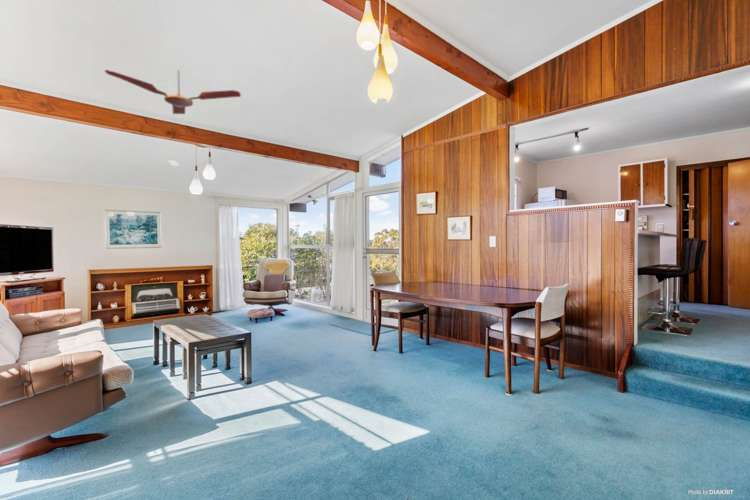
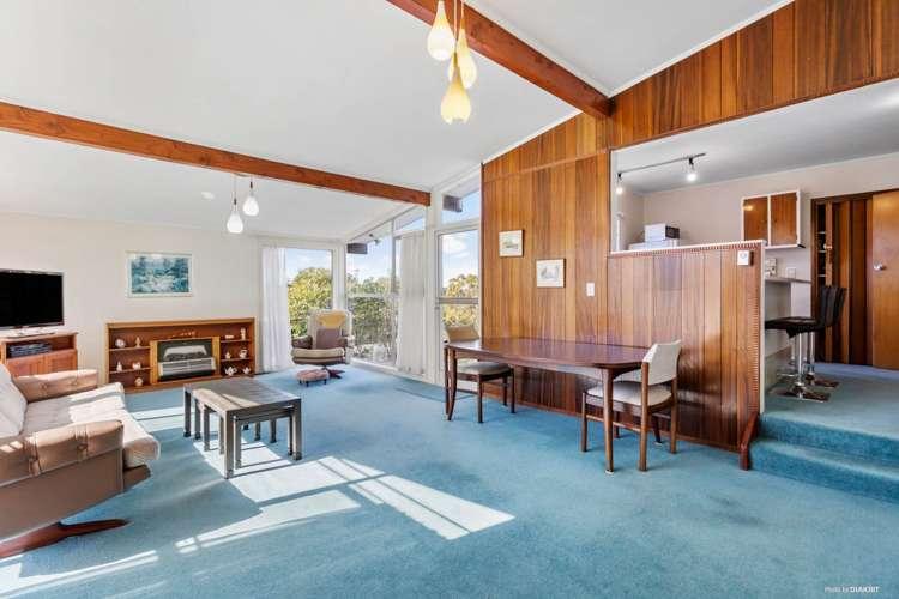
- ceiling fan [104,69,242,115]
